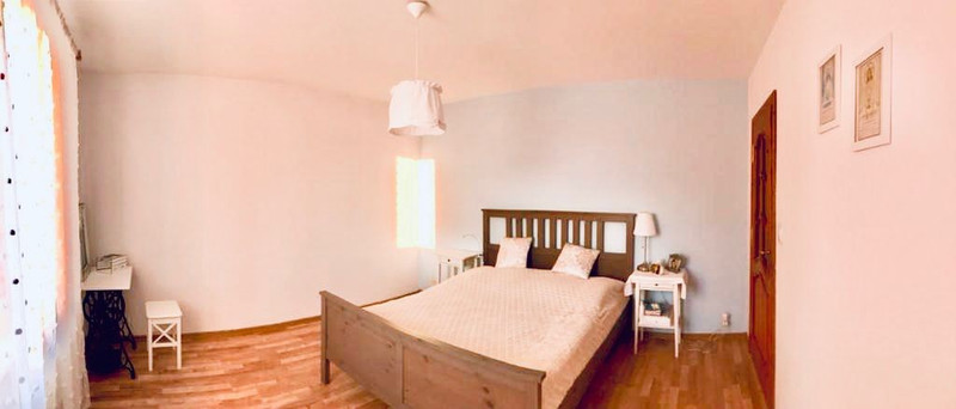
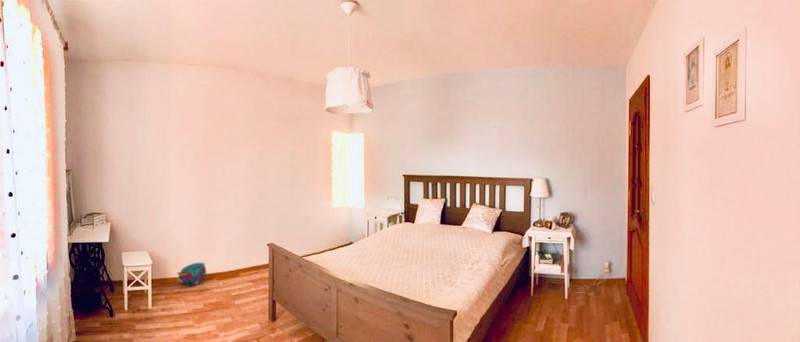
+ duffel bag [176,262,208,287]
